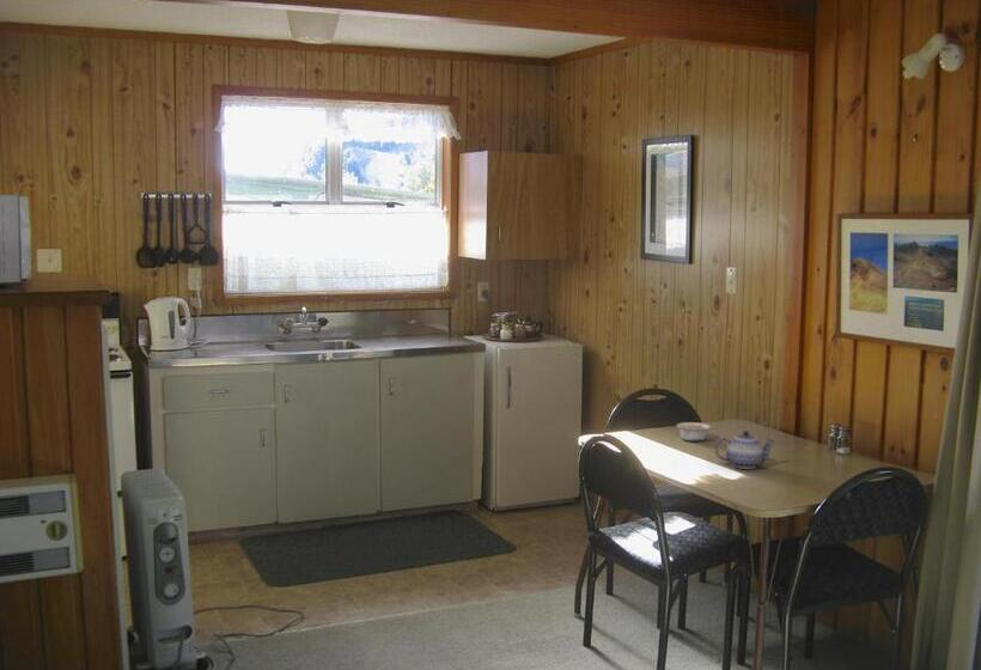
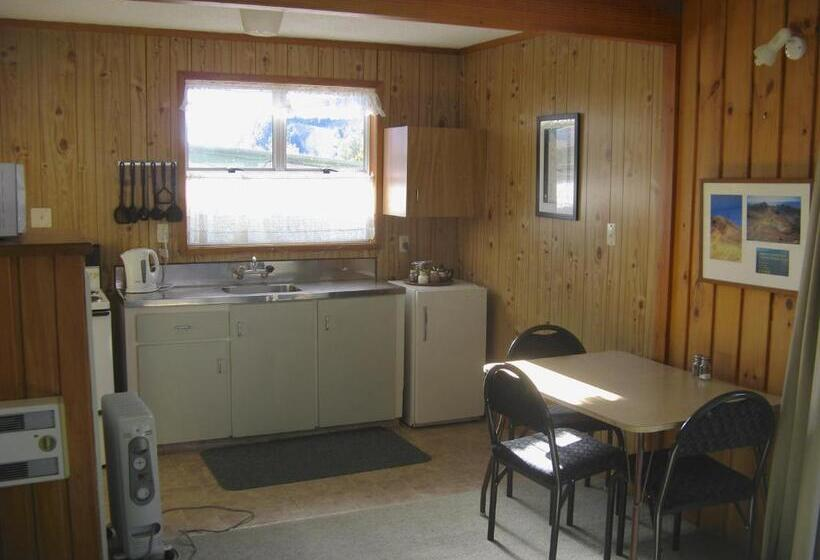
- legume [675,421,712,443]
- teapot [714,430,776,470]
